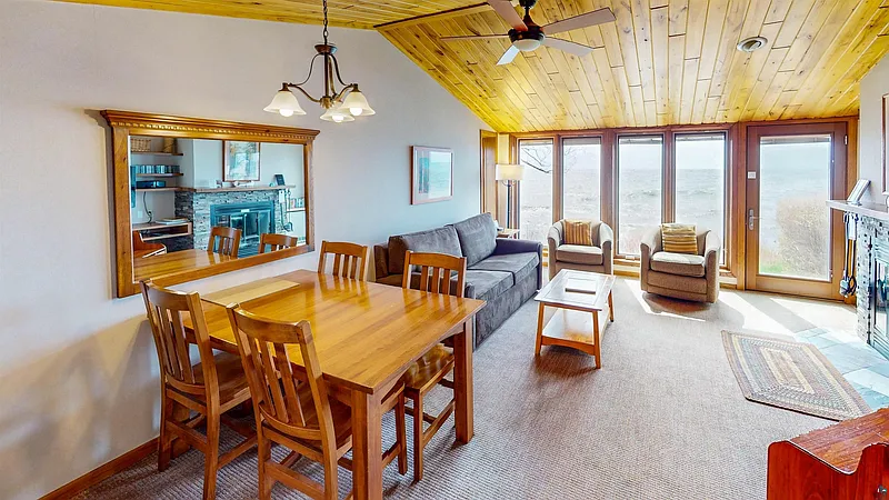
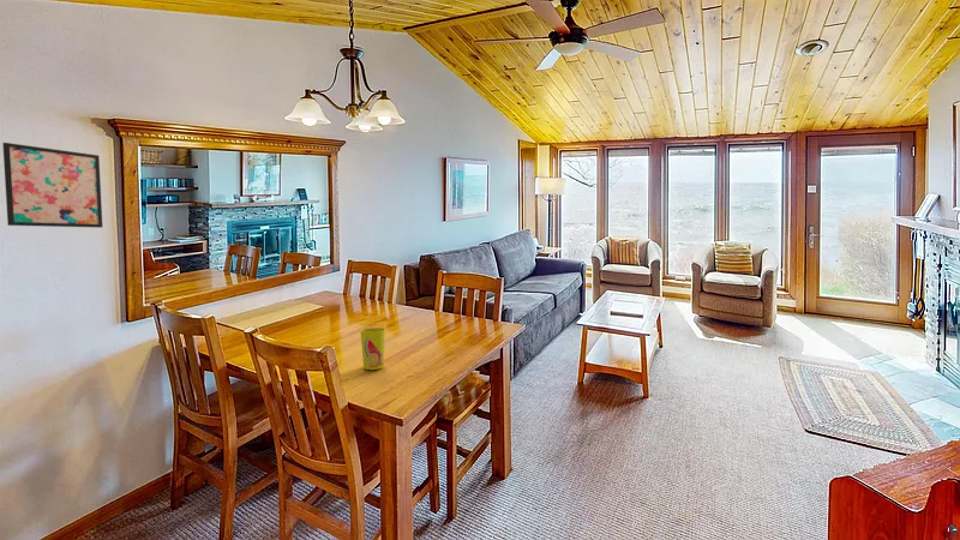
+ wall art [1,142,103,229]
+ cup [359,326,386,371]
